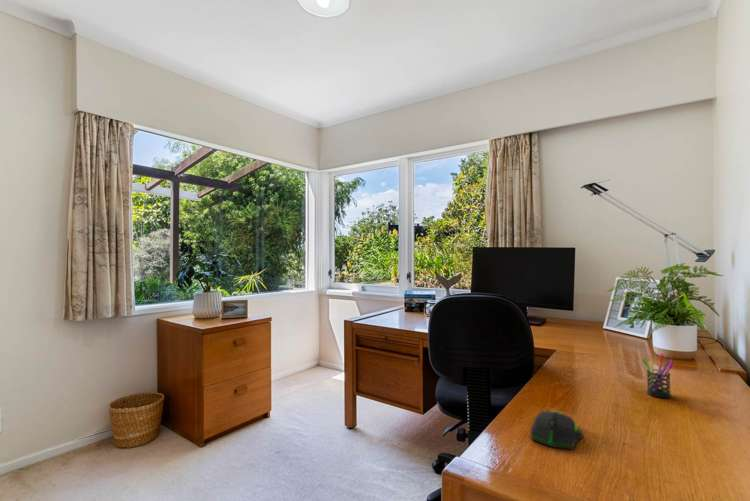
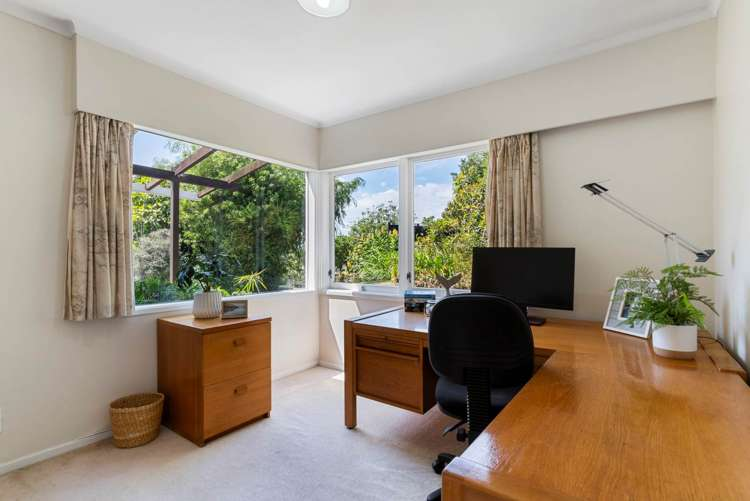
- computer mouse [530,410,584,451]
- pen holder [640,353,675,399]
